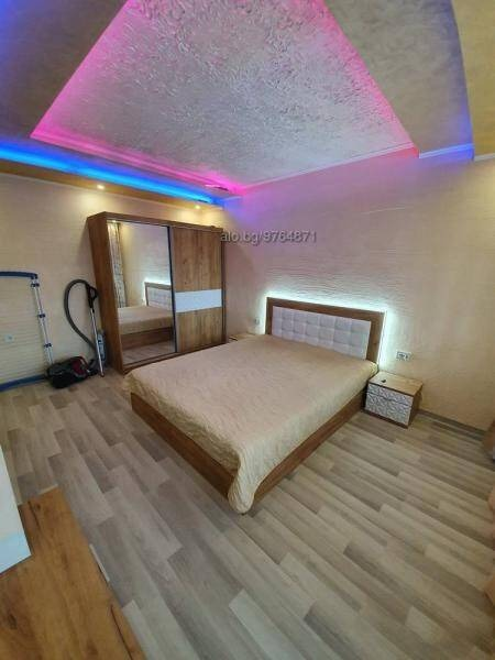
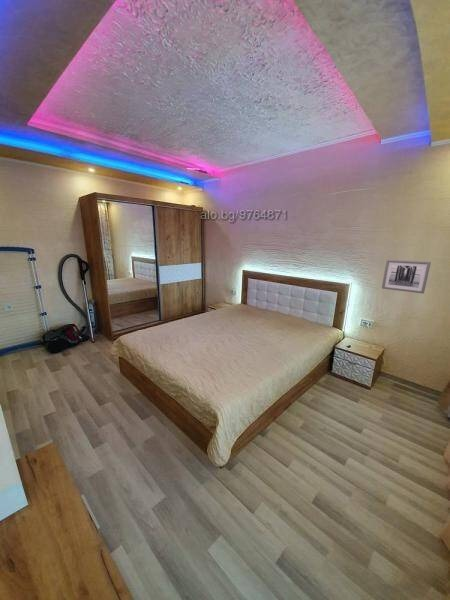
+ wall art [381,259,432,294]
